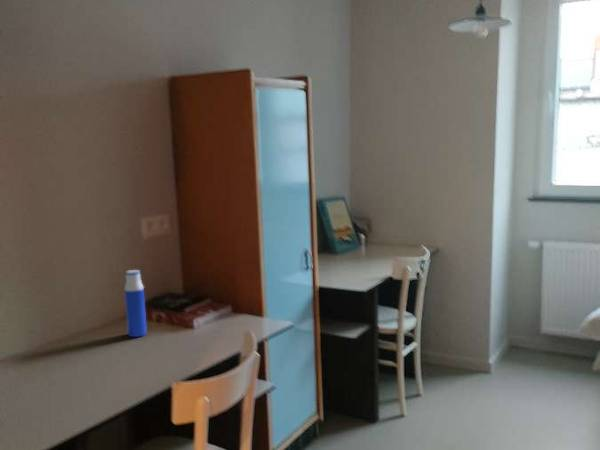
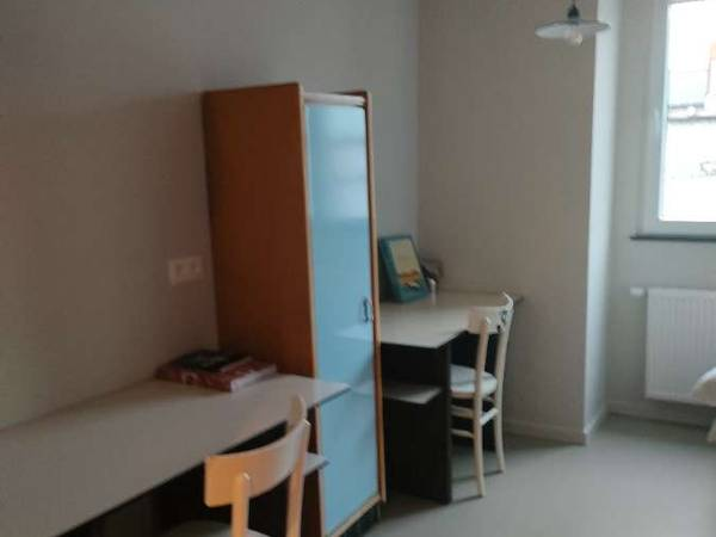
- water bottle [124,269,148,338]
